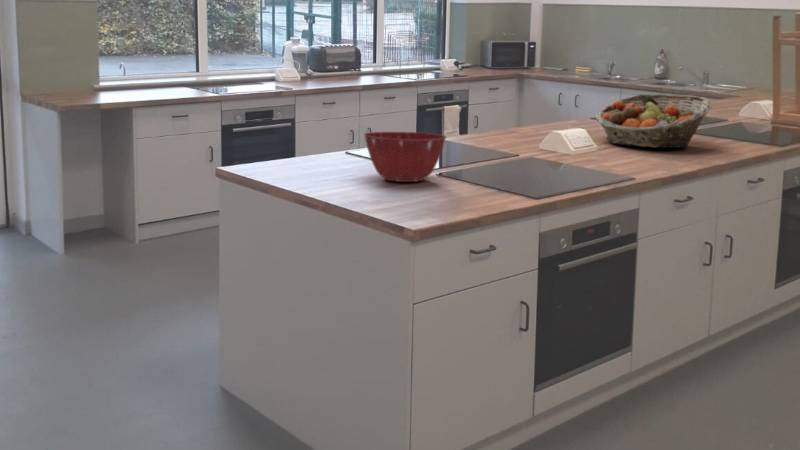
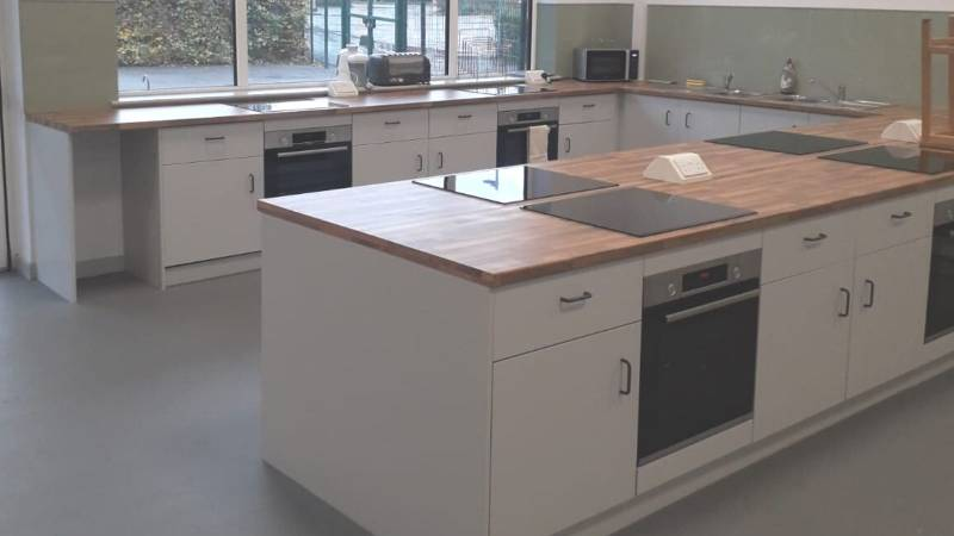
- fruit basket [594,93,713,149]
- mixing bowl [363,131,448,183]
